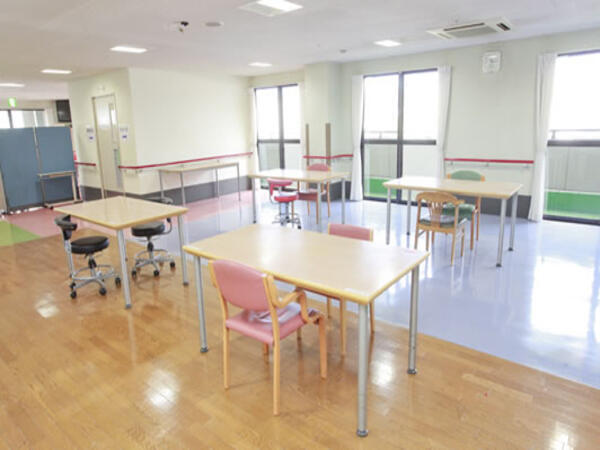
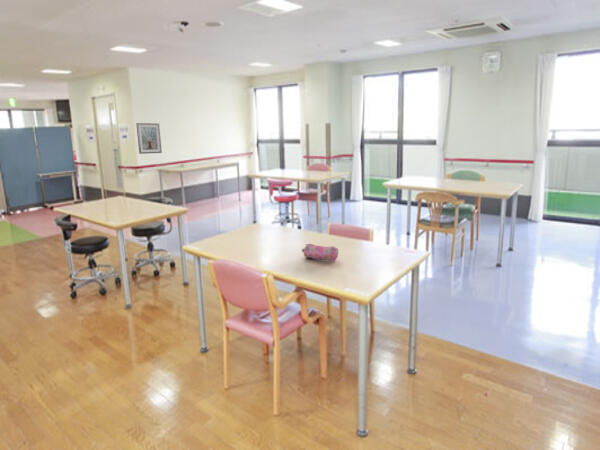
+ picture frame [135,122,163,155]
+ pencil case [301,243,339,262]
